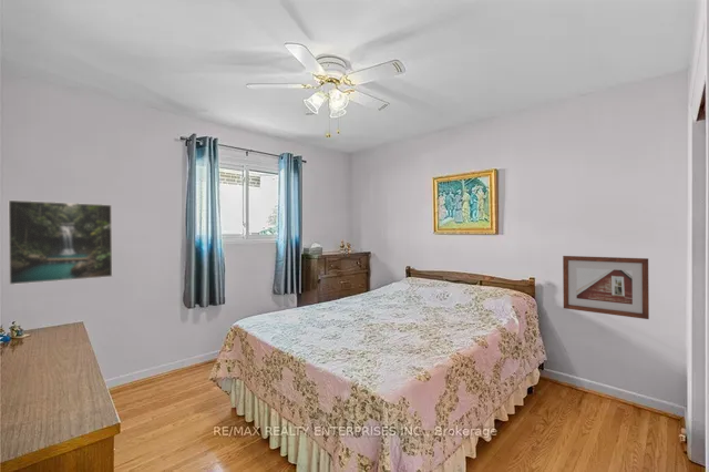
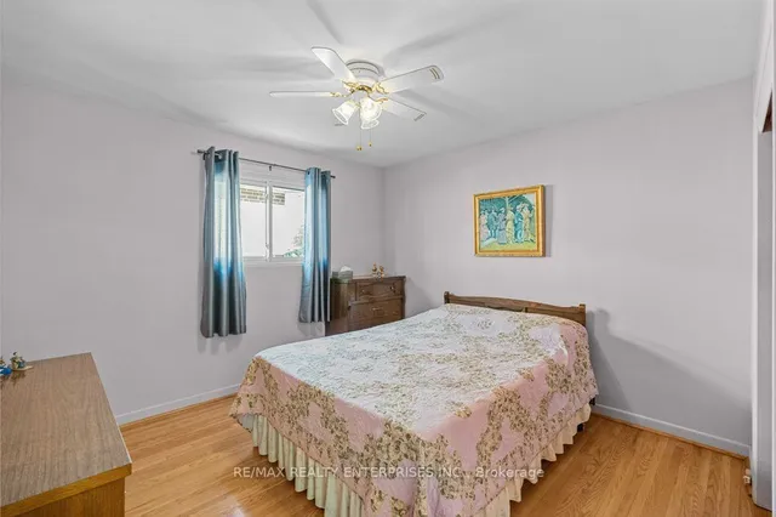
- picture frame [562,255,650,320]
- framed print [8,199,113,286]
